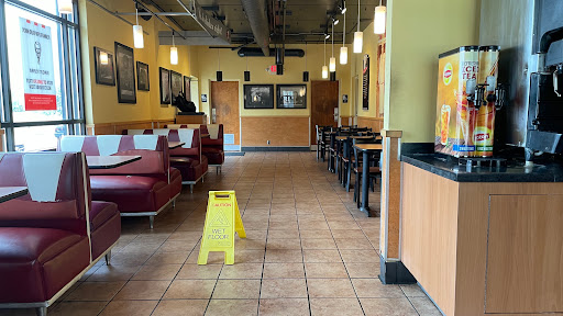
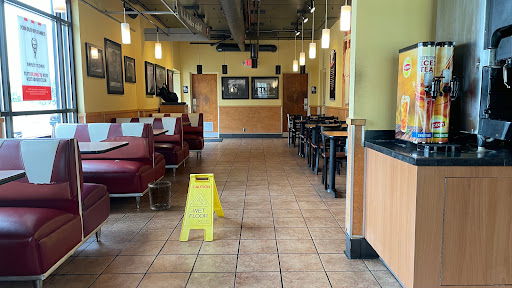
+ waste bin [147,180,172,211]
